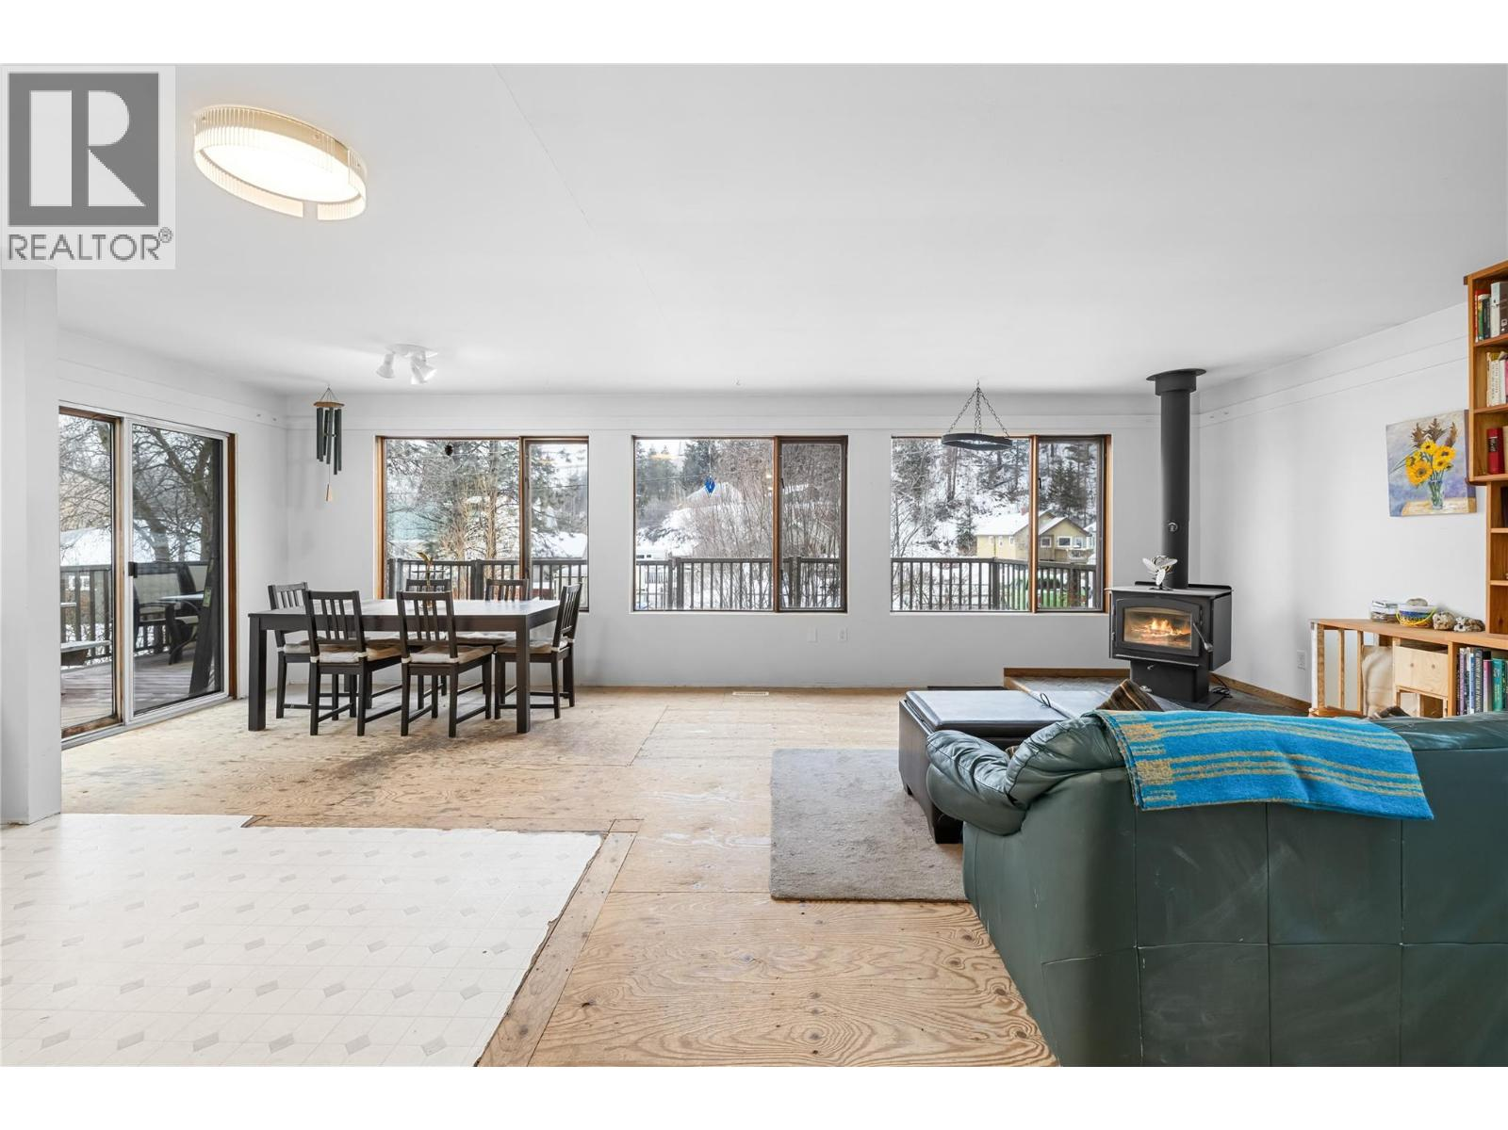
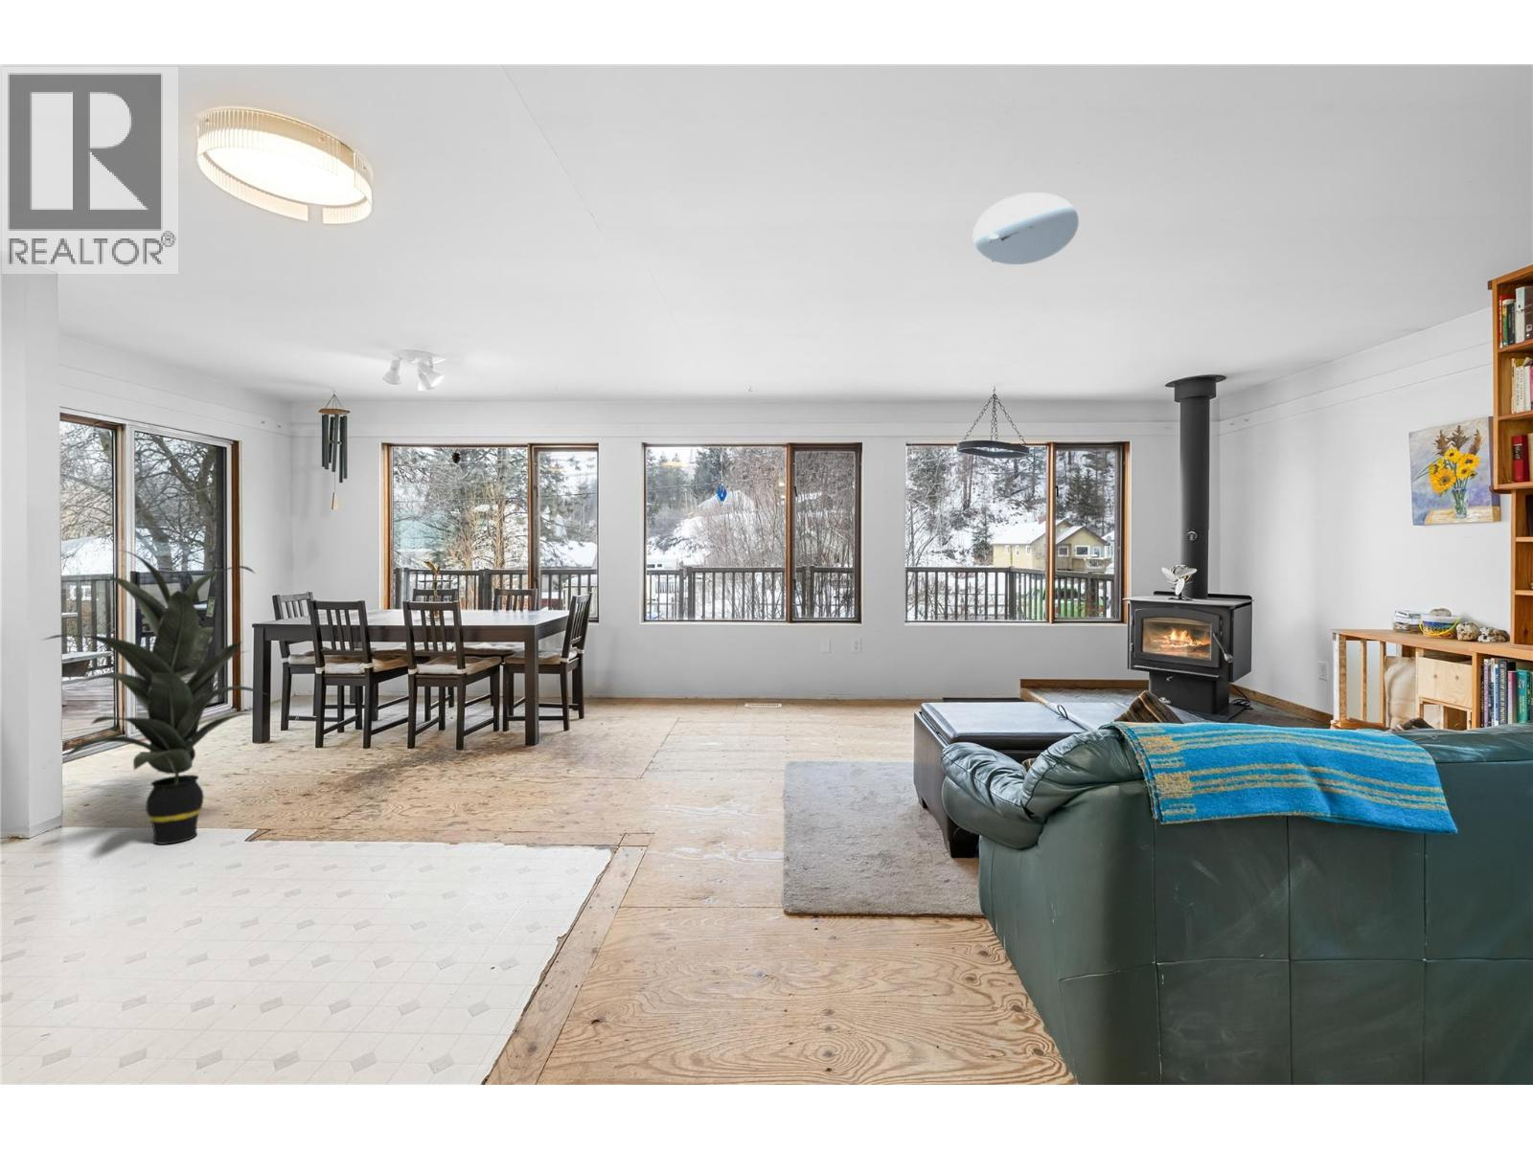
+ ceiling light [973,192,1080,266]
+ indoor plant [40,549,269,846]
